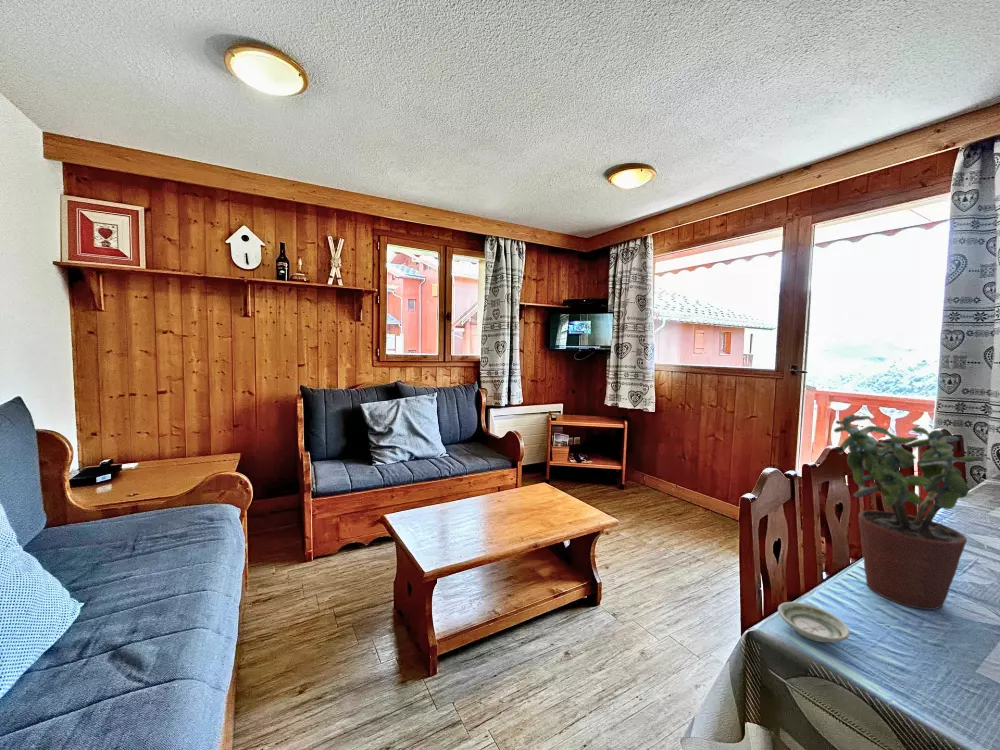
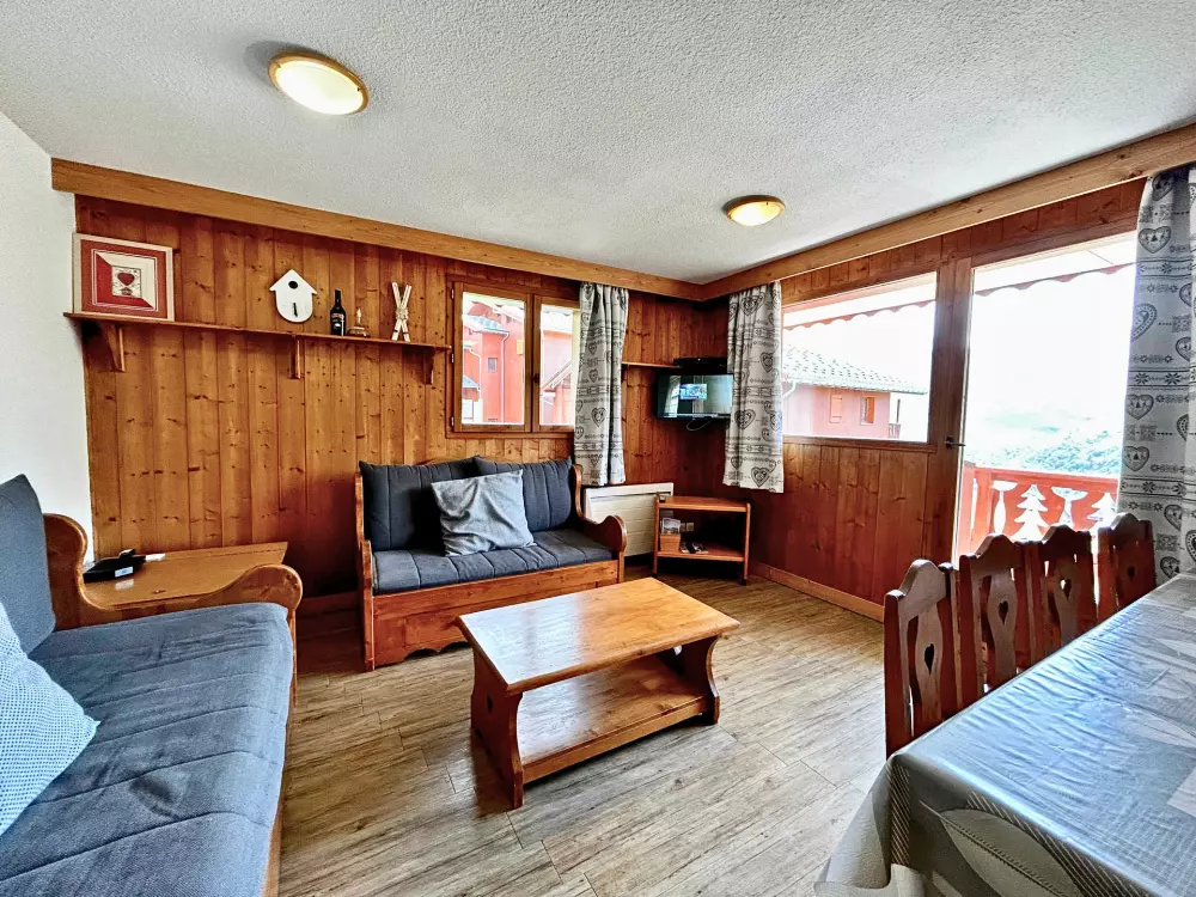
- saucer [777,601,851,643]
- potted plant [833,413,980,611]
